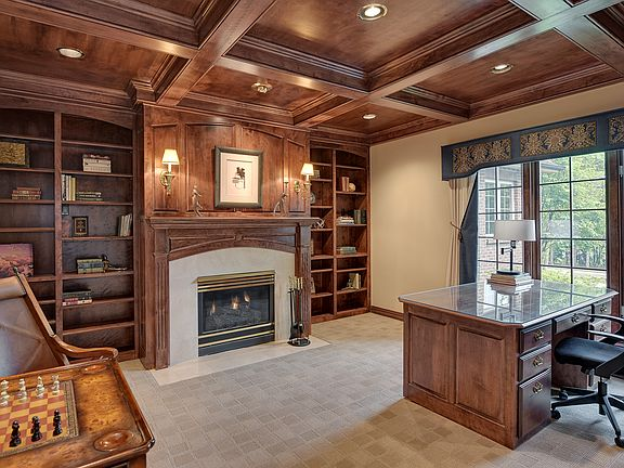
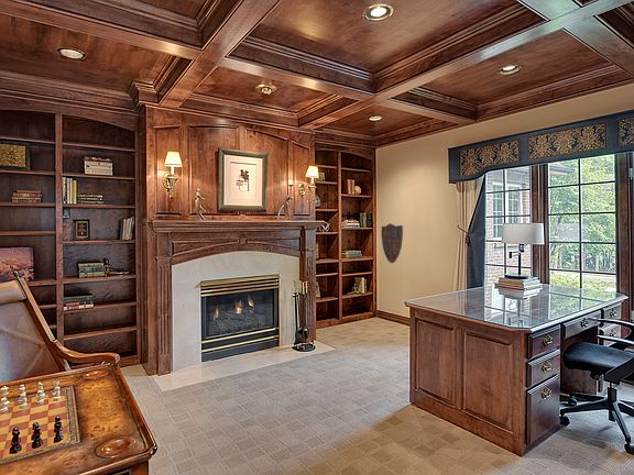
+ decorative shield [380,222,404,264]
